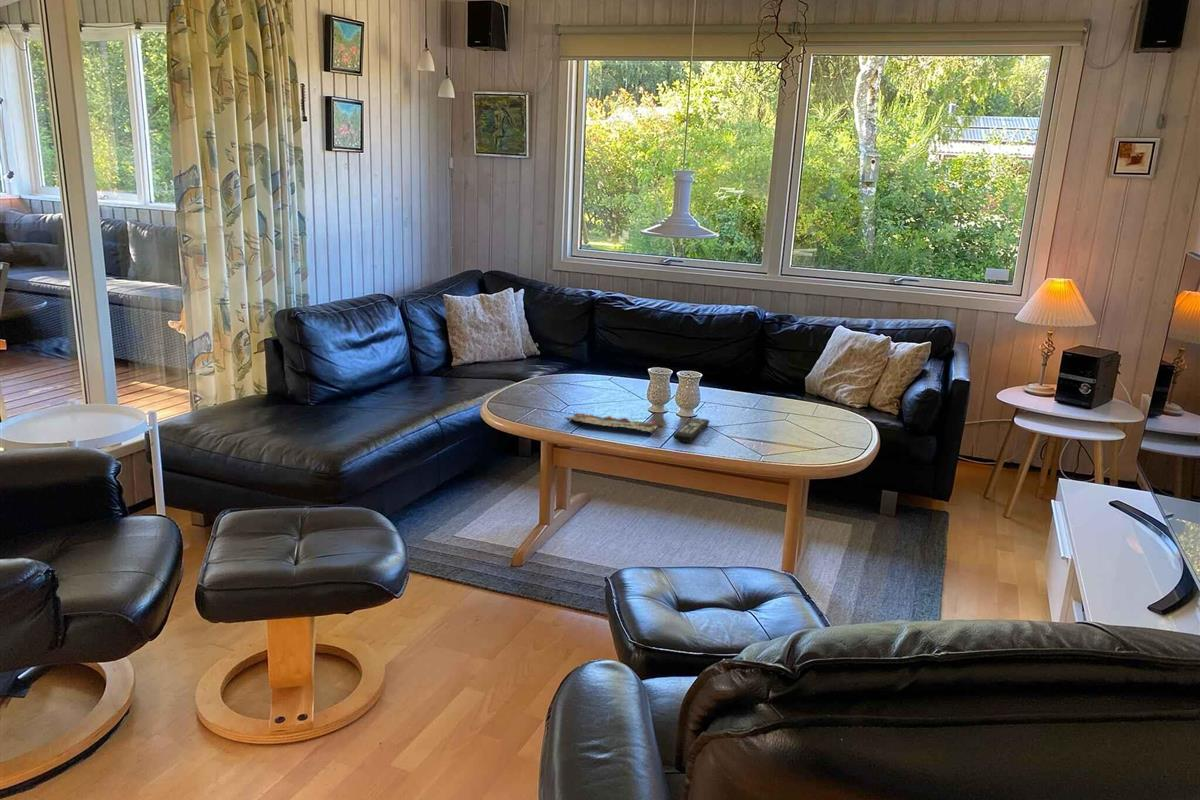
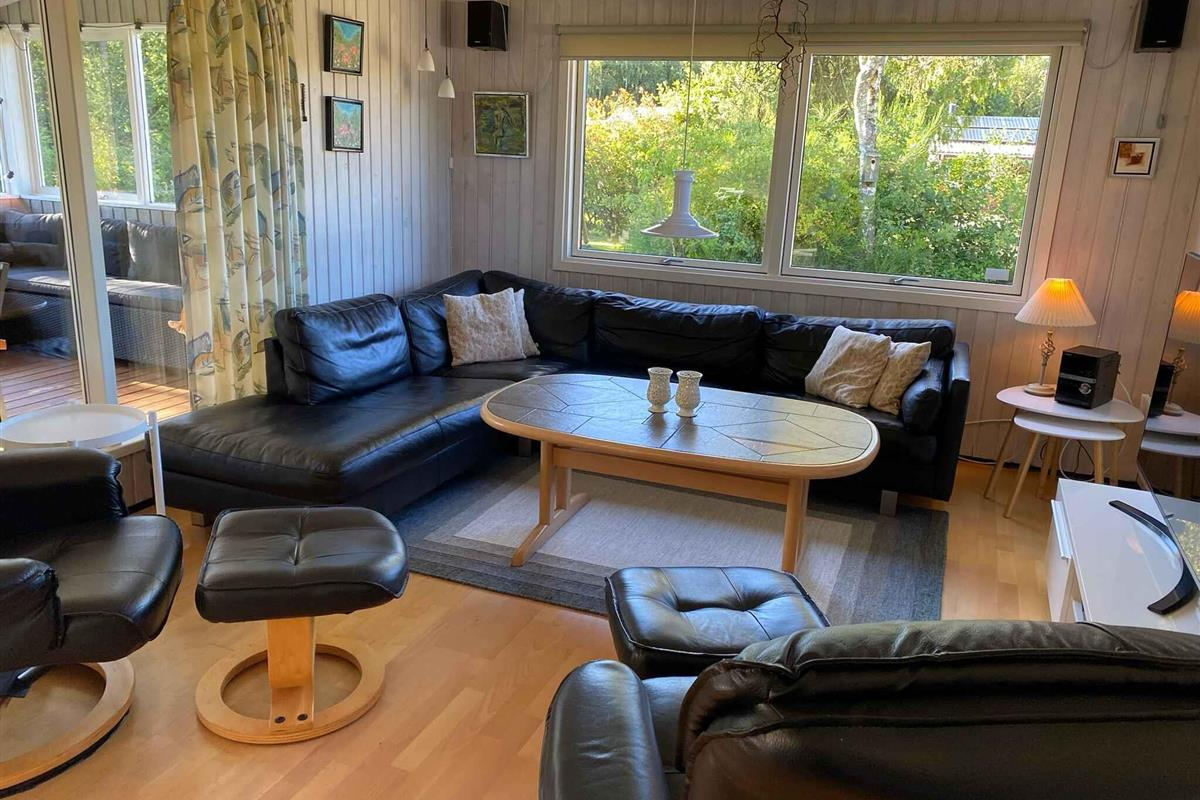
- remote control [672,417,711,443]
- magazine [565,412,659,435]
